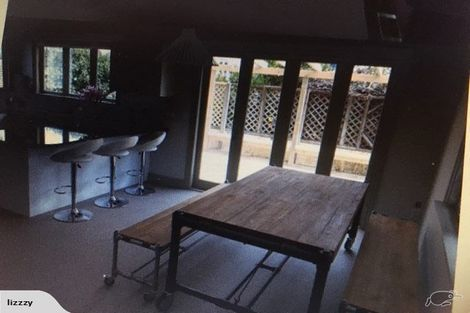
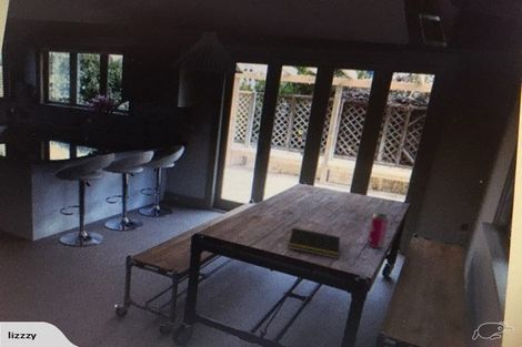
+ beverage can [367,212,390,249]
+ notepad [287,226,341,259]
